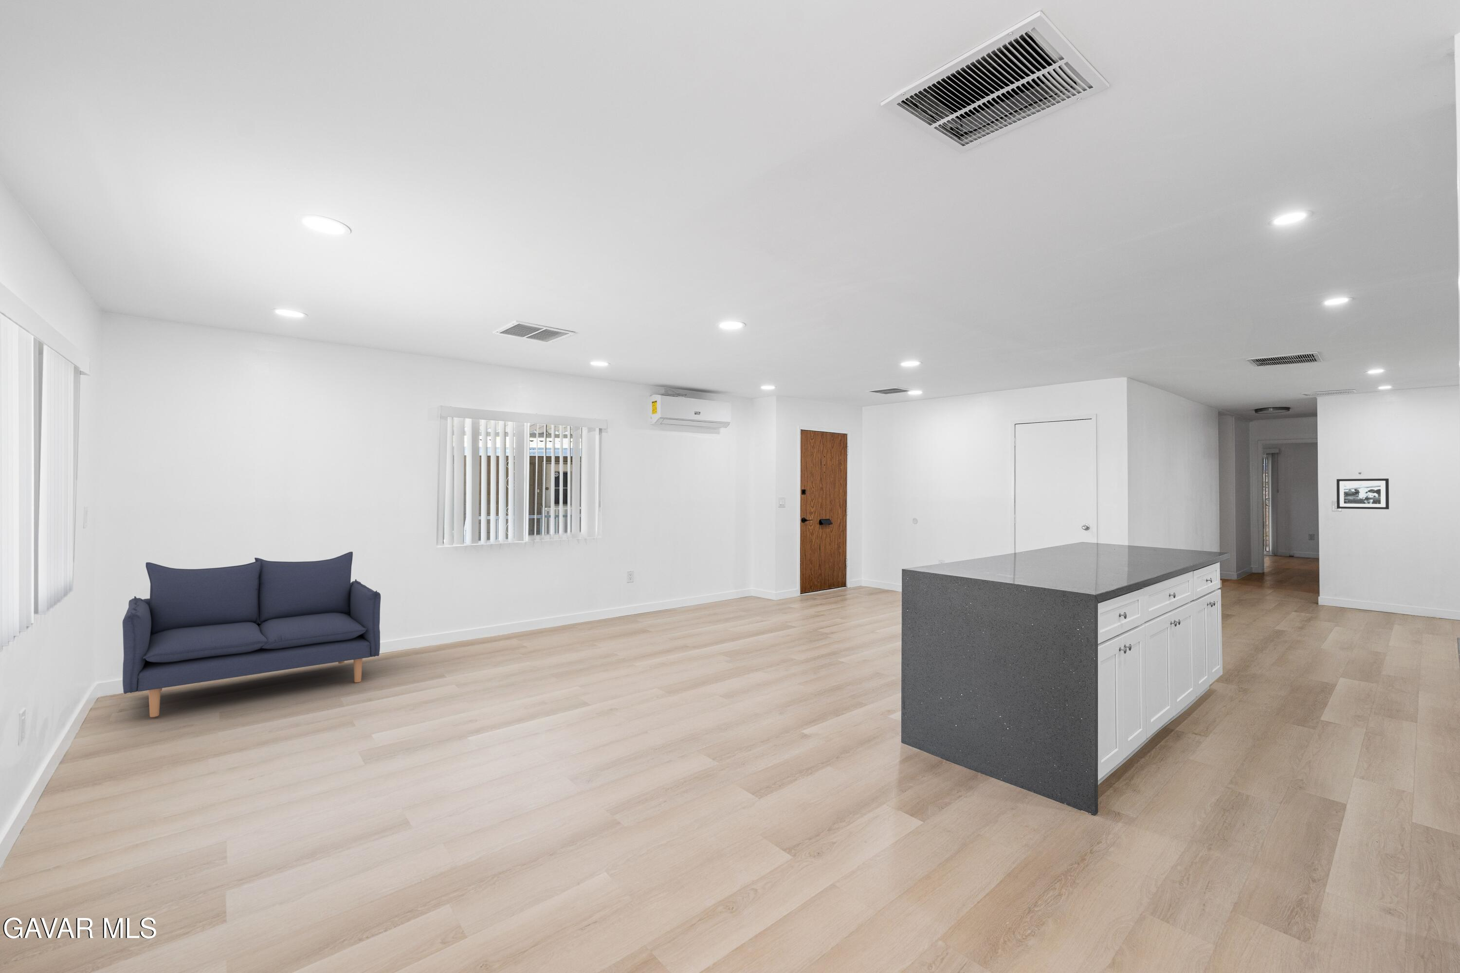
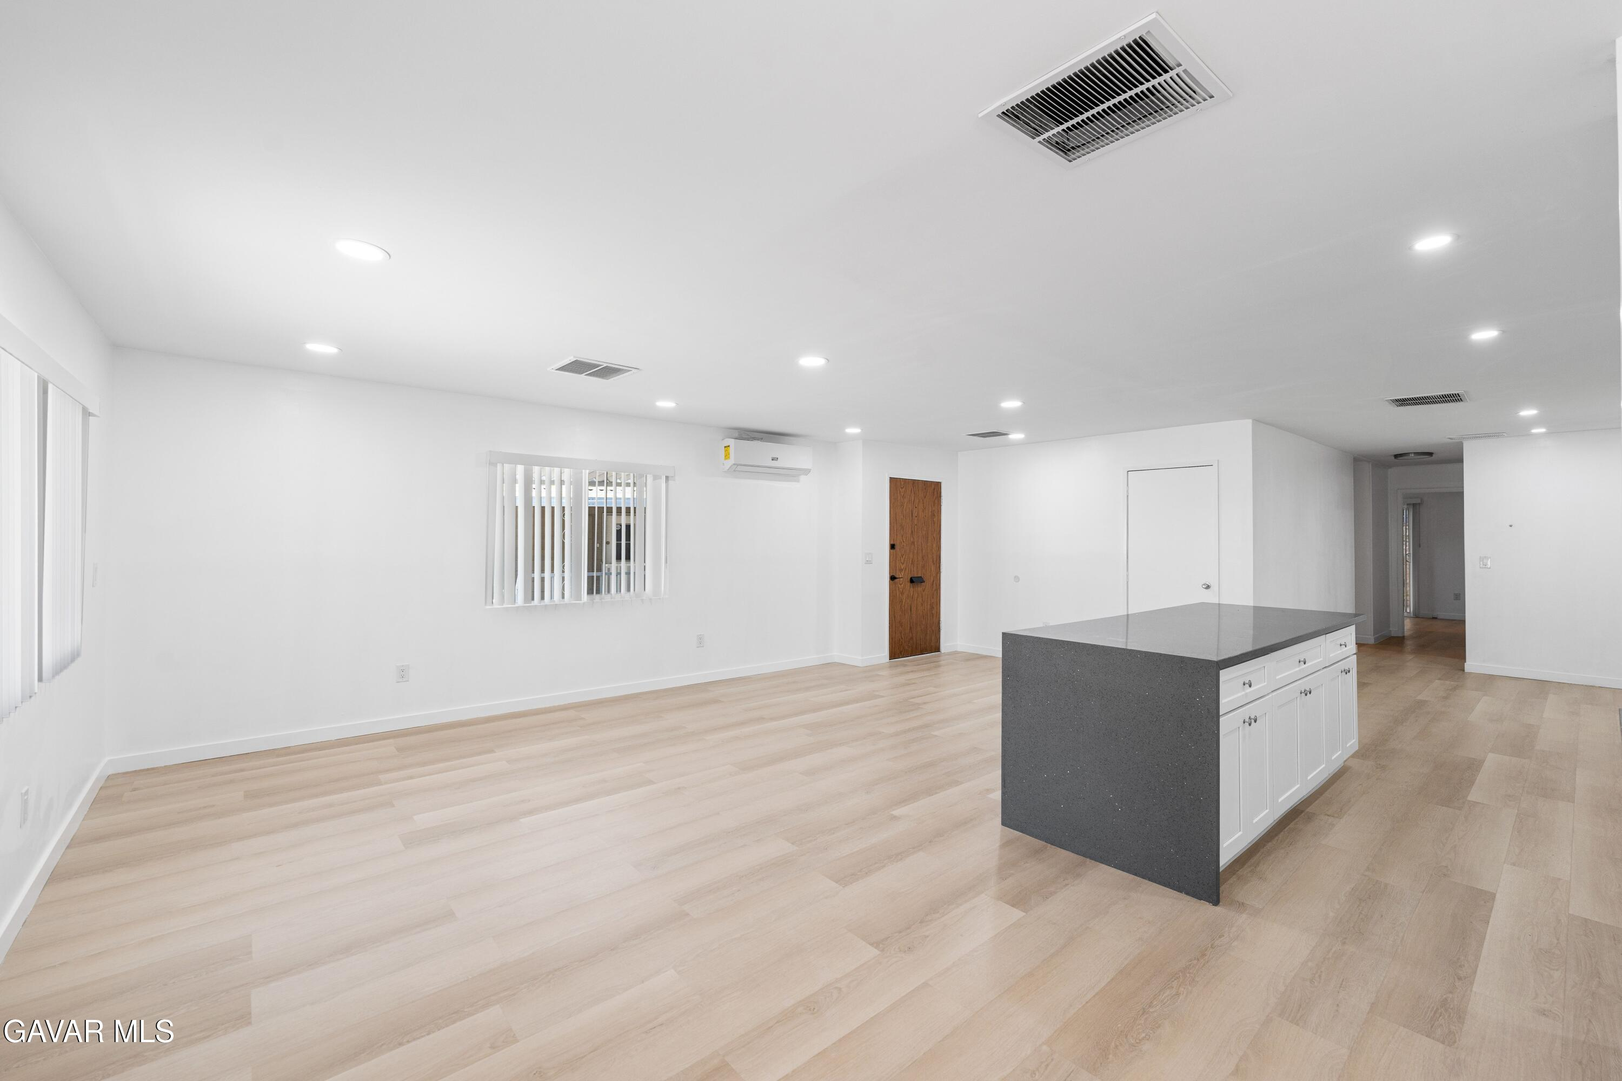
- sofa [122,552,381,718]
- picture frame [1336,478,1389,510]
